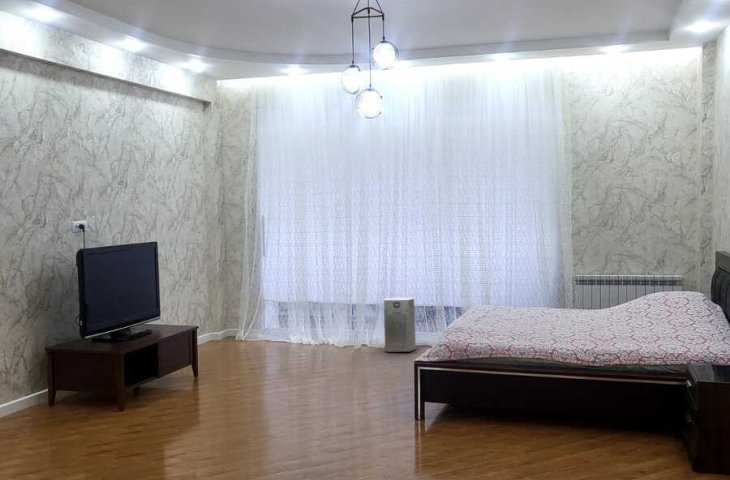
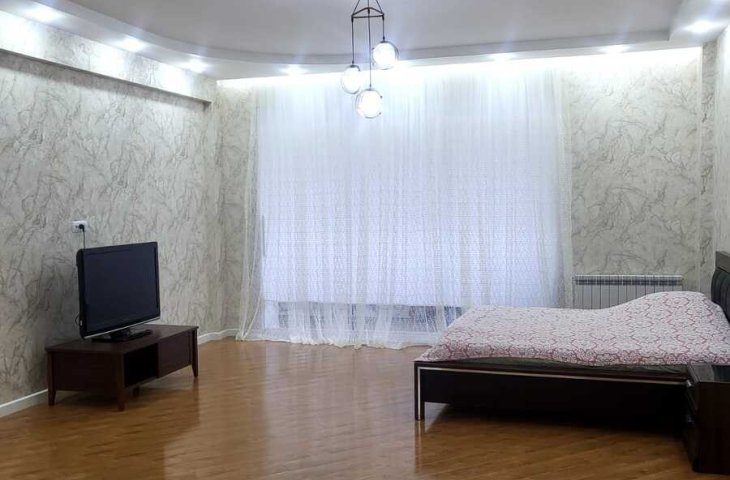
- fan [383,297,417,353]
